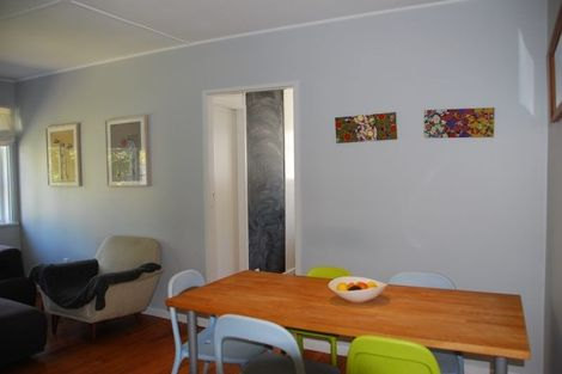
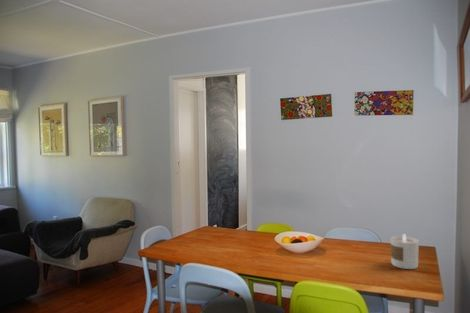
+ candle [390,233,420,270]
